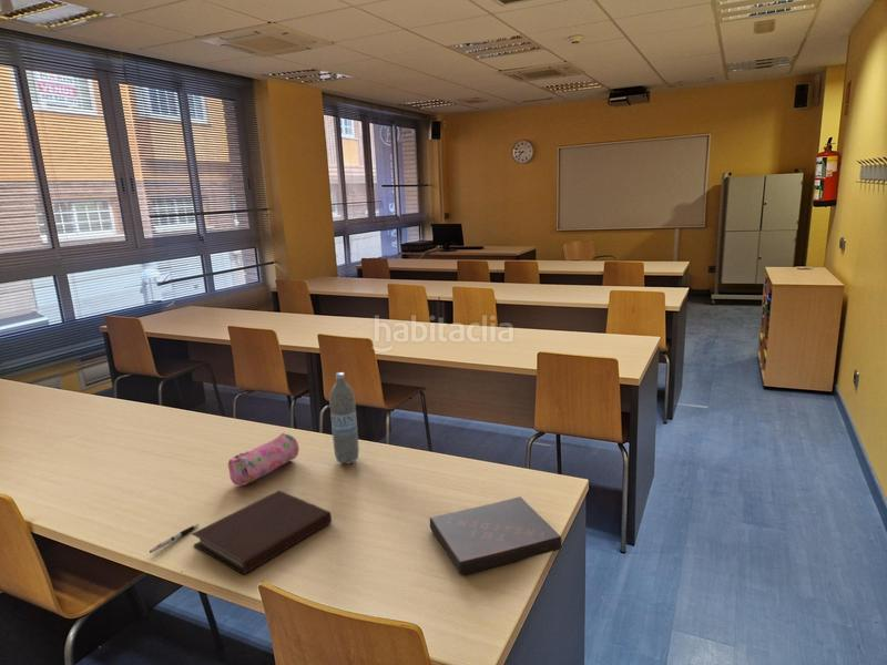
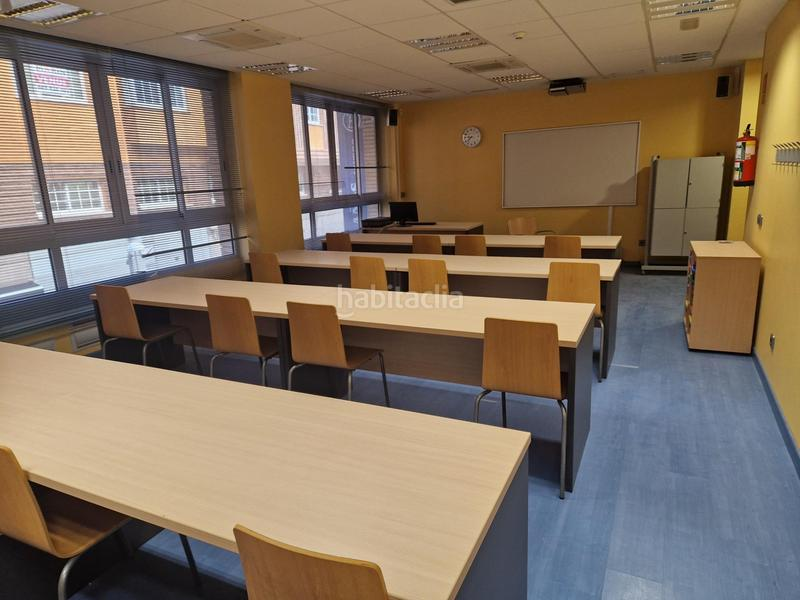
- pencil case [227,432,299,487]
- pen [149,523,200,554]
- notebook [191,489,333,575]
- book [429,495,562,575]
- water bottle [328,371,360,464]
